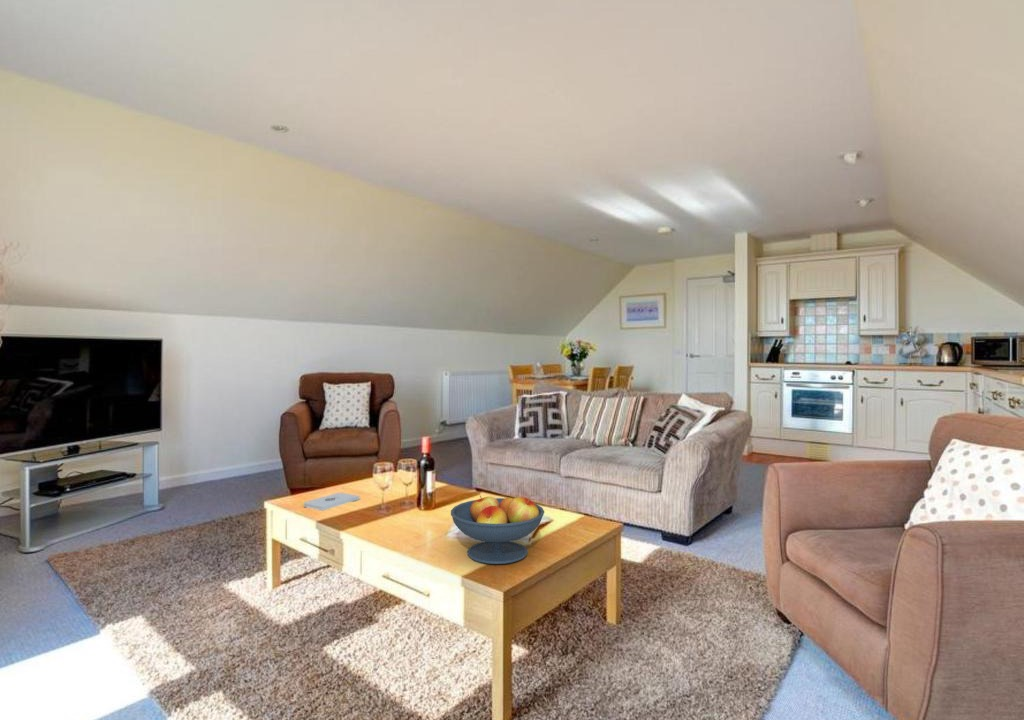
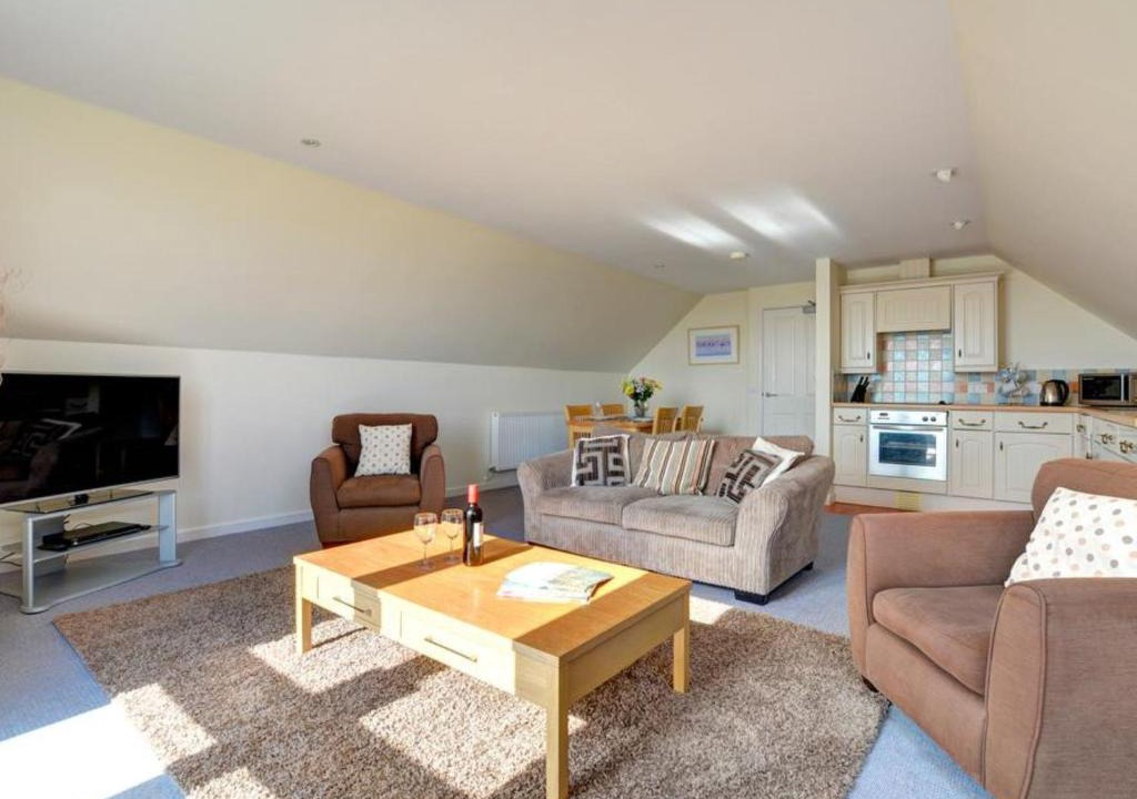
- fruit bowl [450,494,545,565]
- notepad [303,492,360,512]
